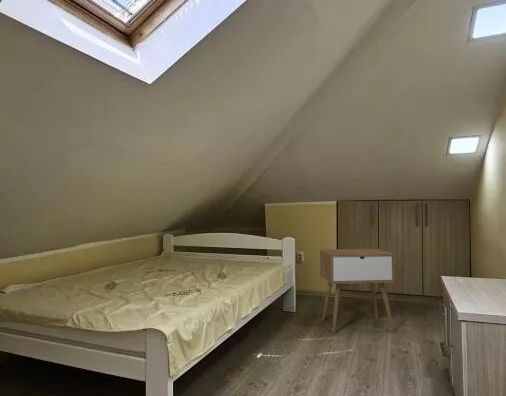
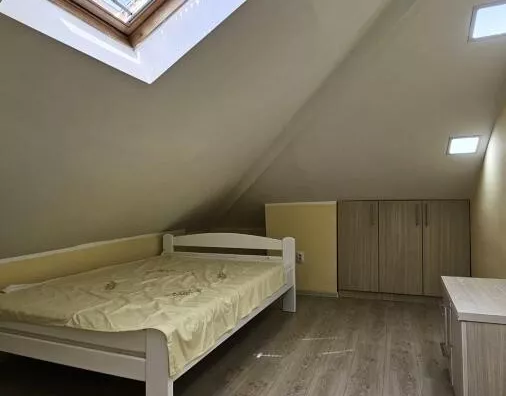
- nightstand [319,248,396,334]
